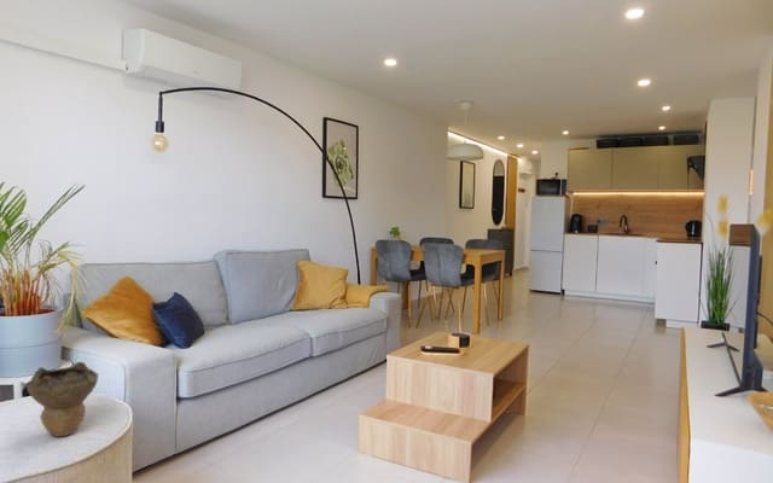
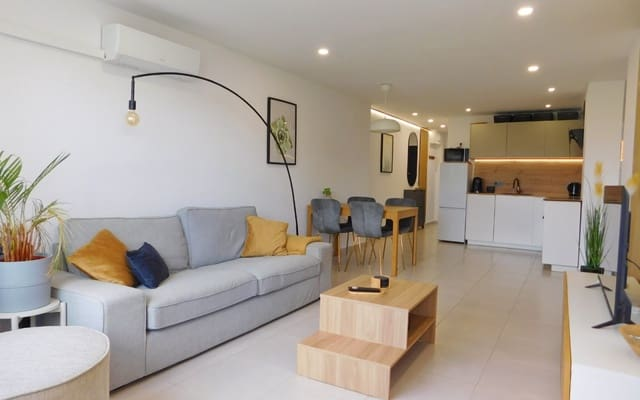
- decorative bowl [25,361,99,438]
